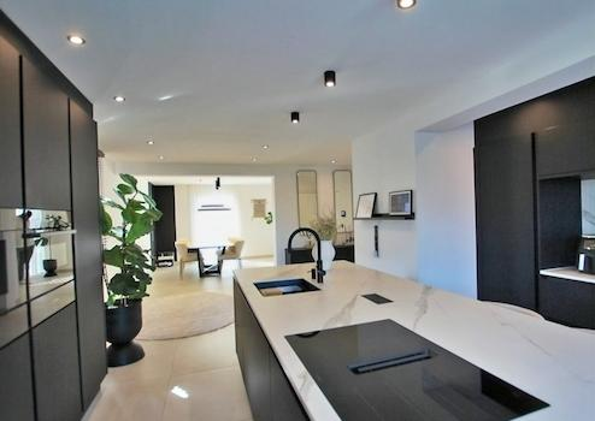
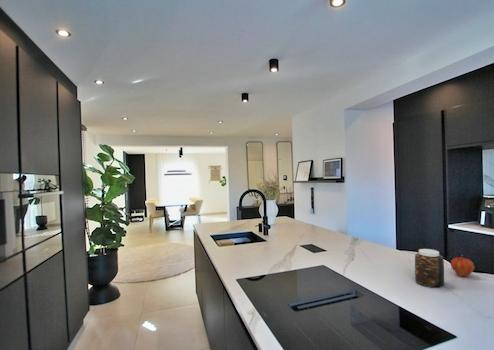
+ jar [414,248,445,288]
+ fruit [450,254,475,278]
